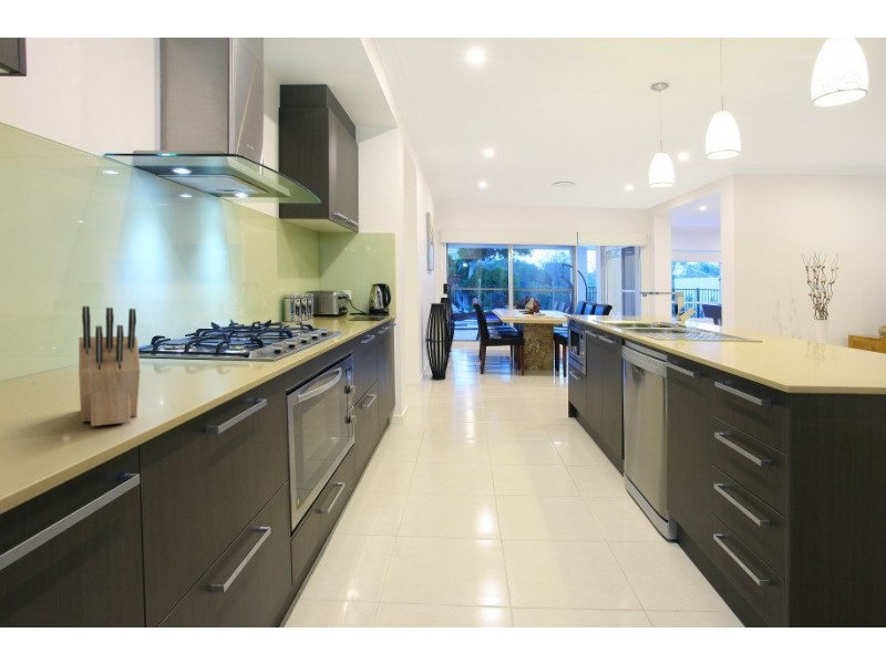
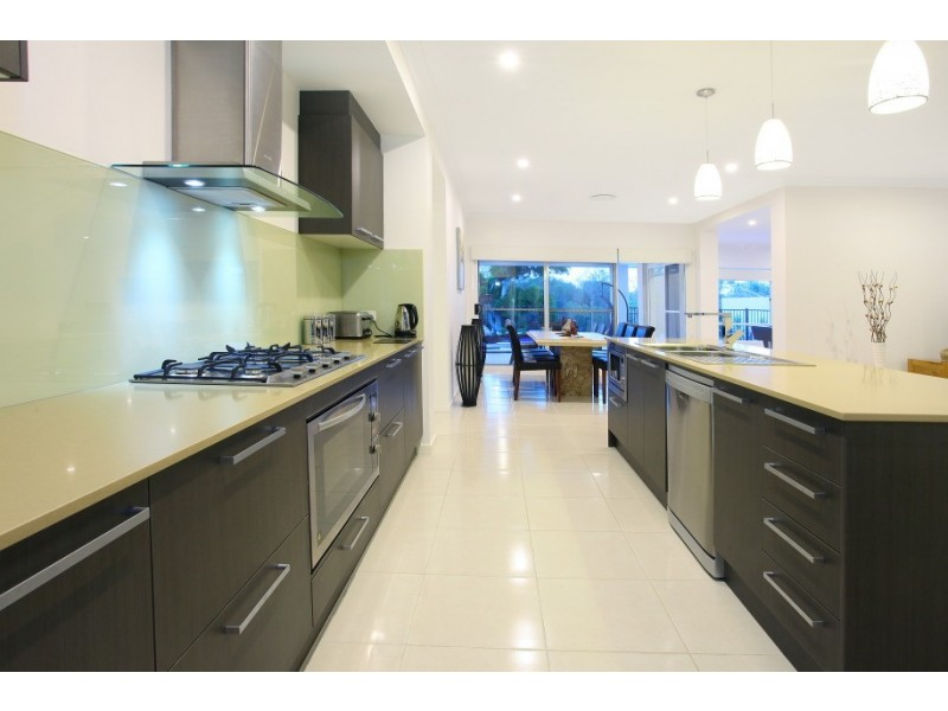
- knife block [78,305,142,427]
